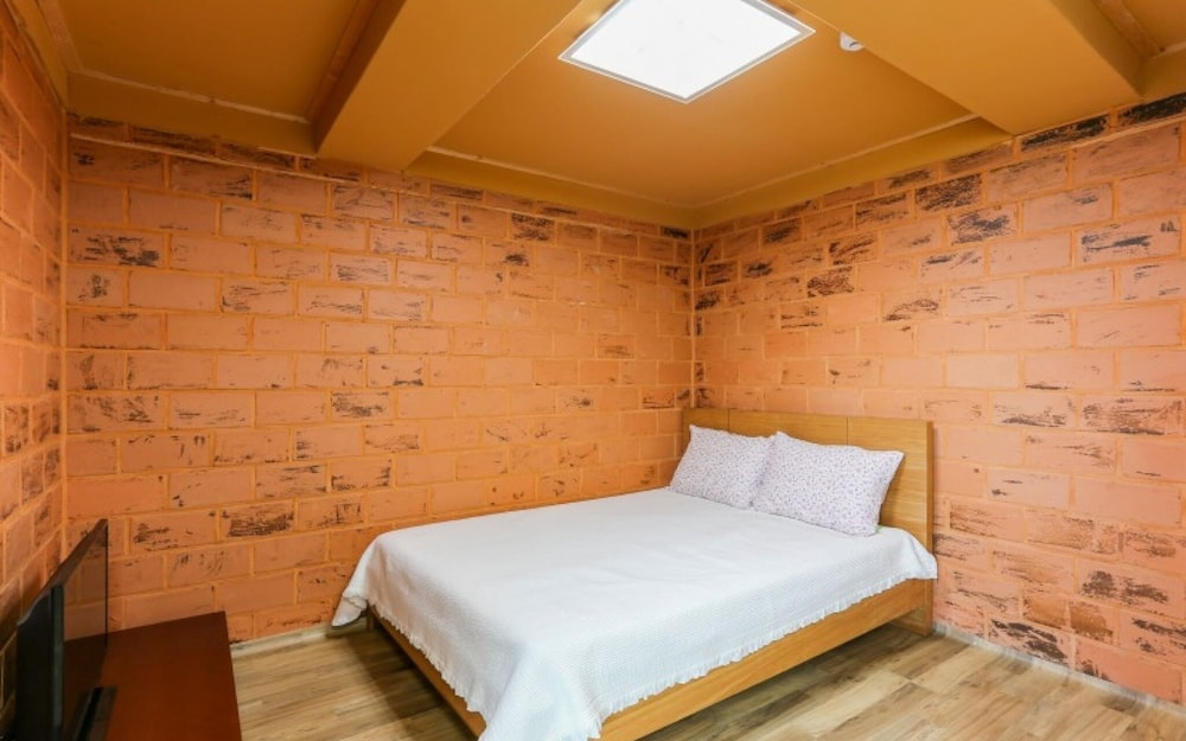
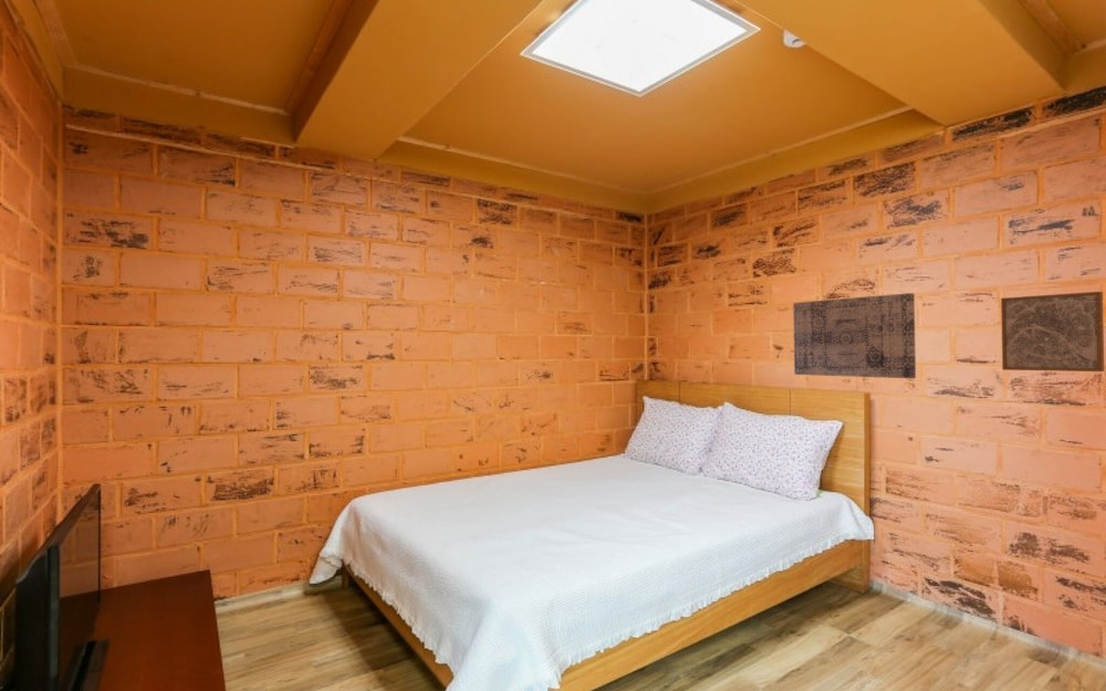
+ wall art [792,292,917,379]
+ wall art [1000,291,1105,373]
